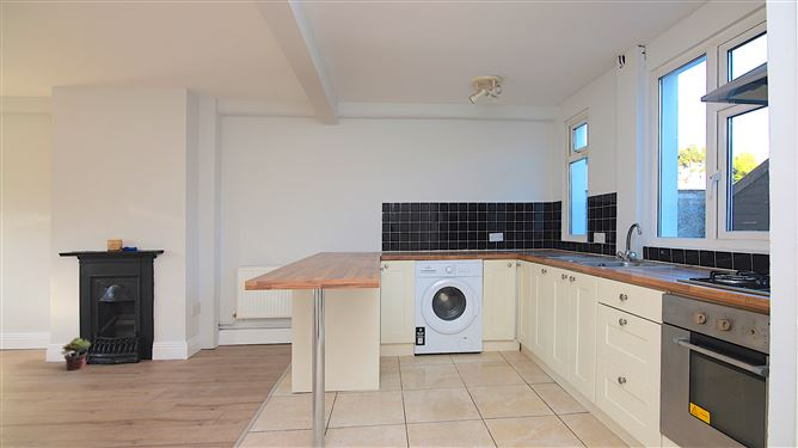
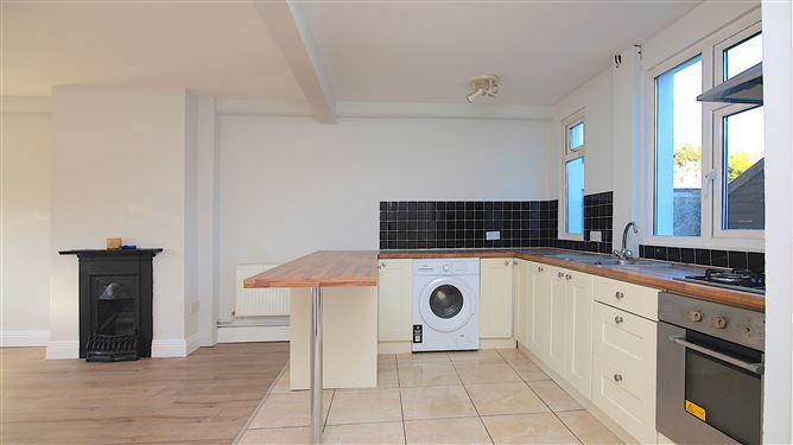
- potted plant [60,337,92,372]
